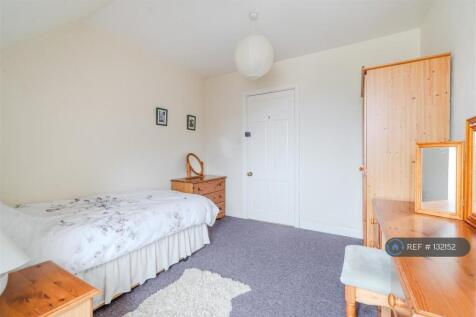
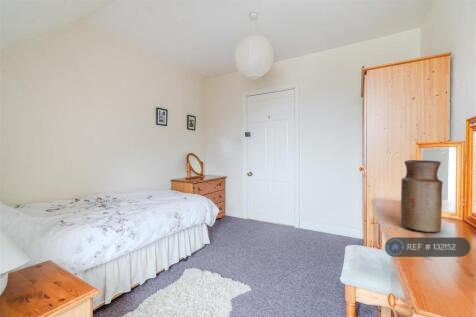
+ vase [400,159,444,233]
